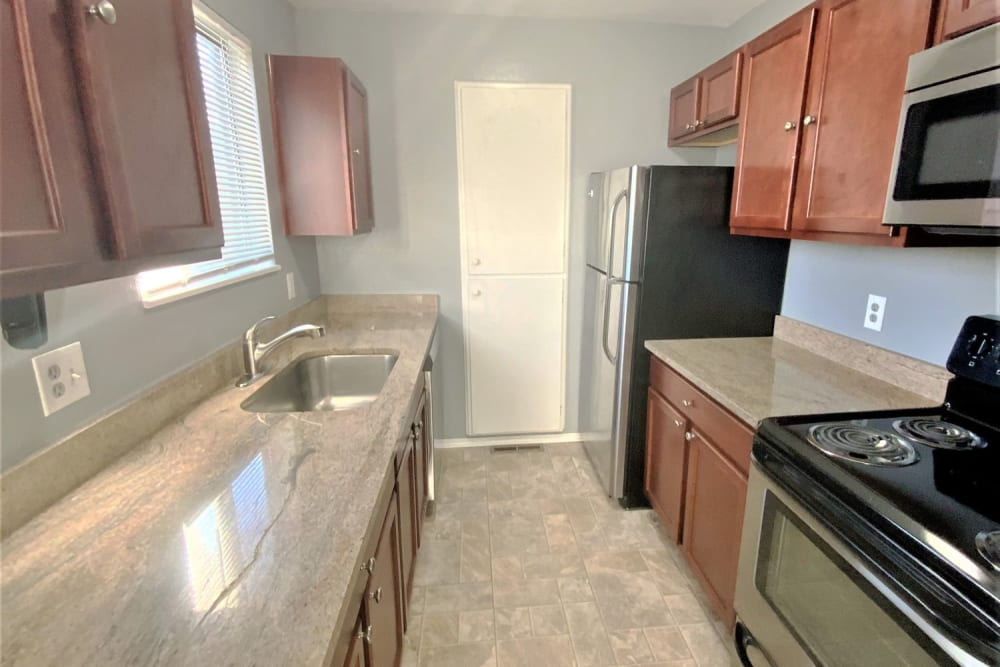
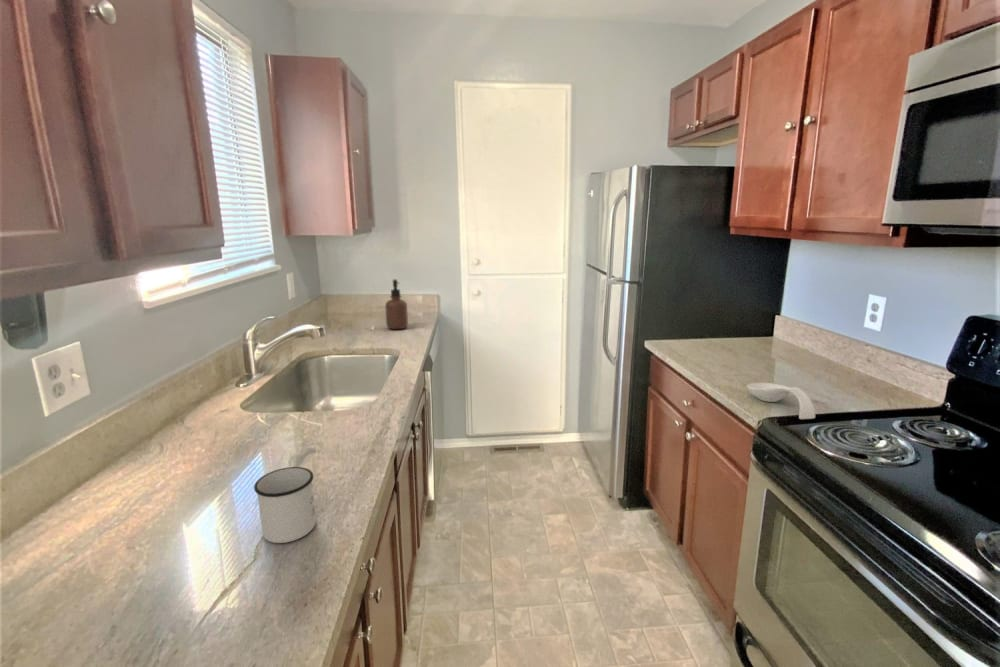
+ mug [253,466,317,544]
+ soap dispenser [384,278,409,330]
+ spoon rest [746,382,816,420]
